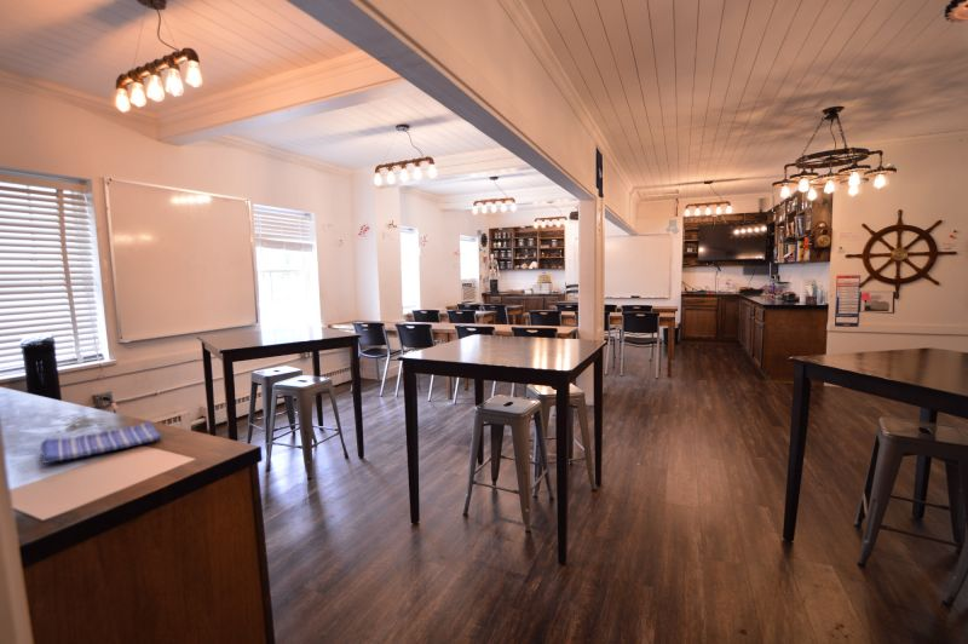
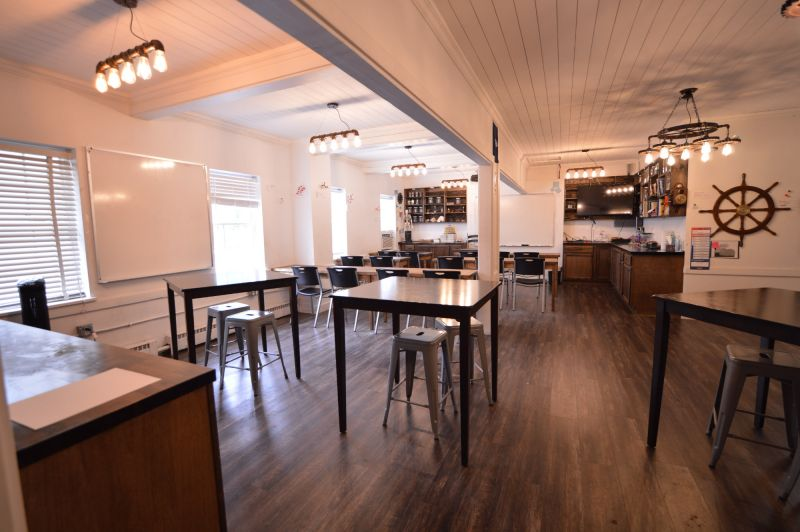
- dish towel [40,421,163,465]
